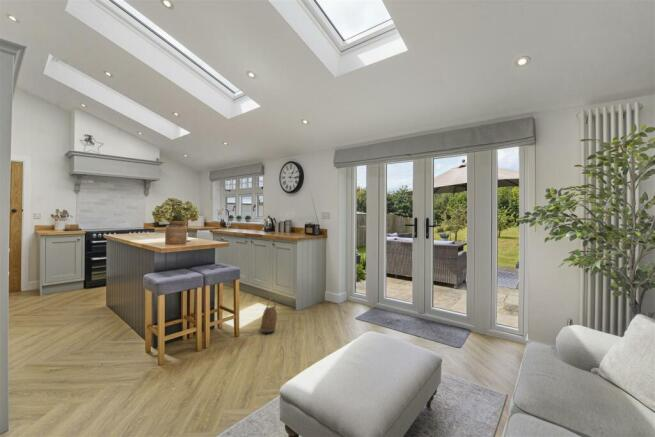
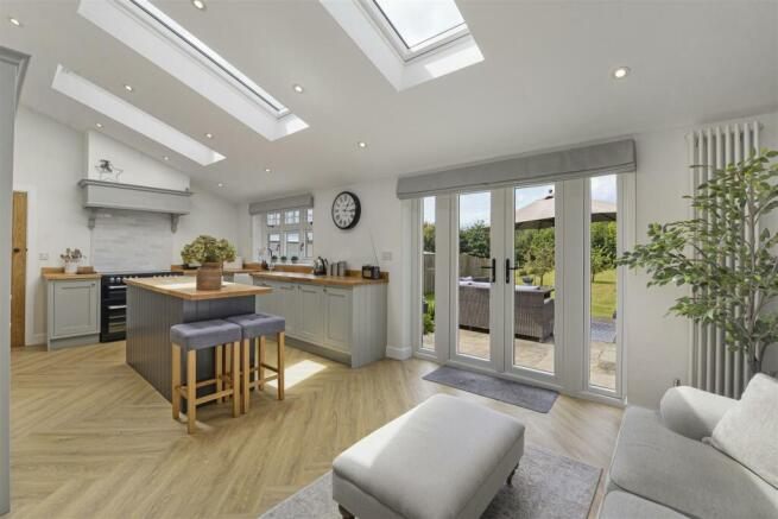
- basket [259,296,278,333]
